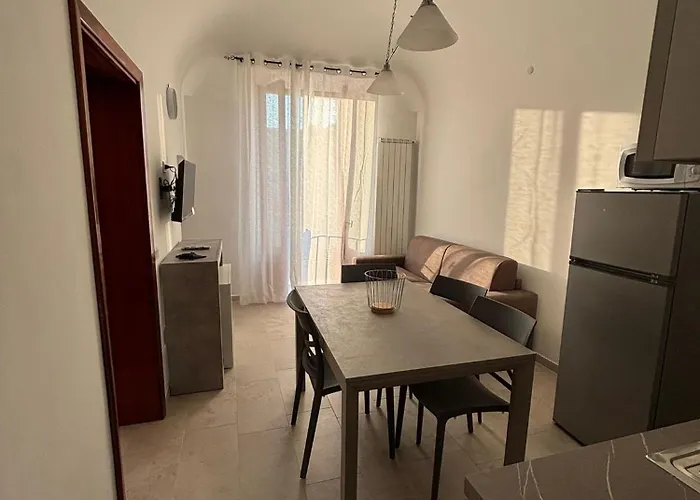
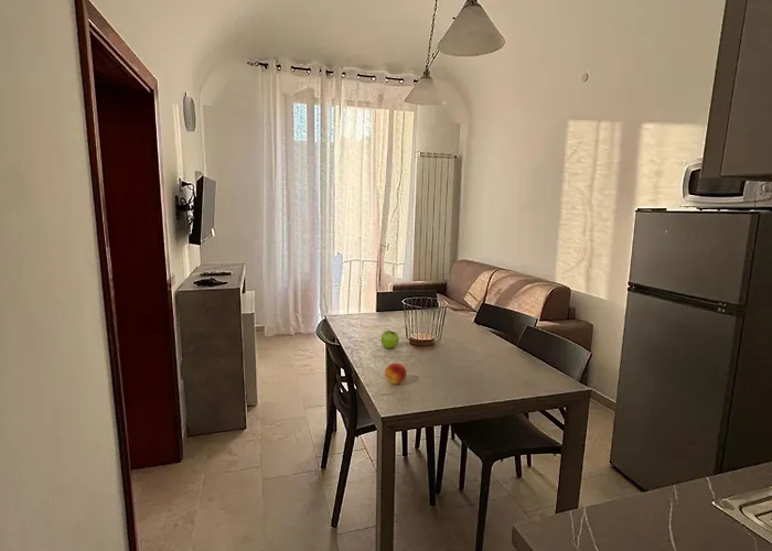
+ fruit [380,329,400,349]
+ fruit [384,363,408,386]
